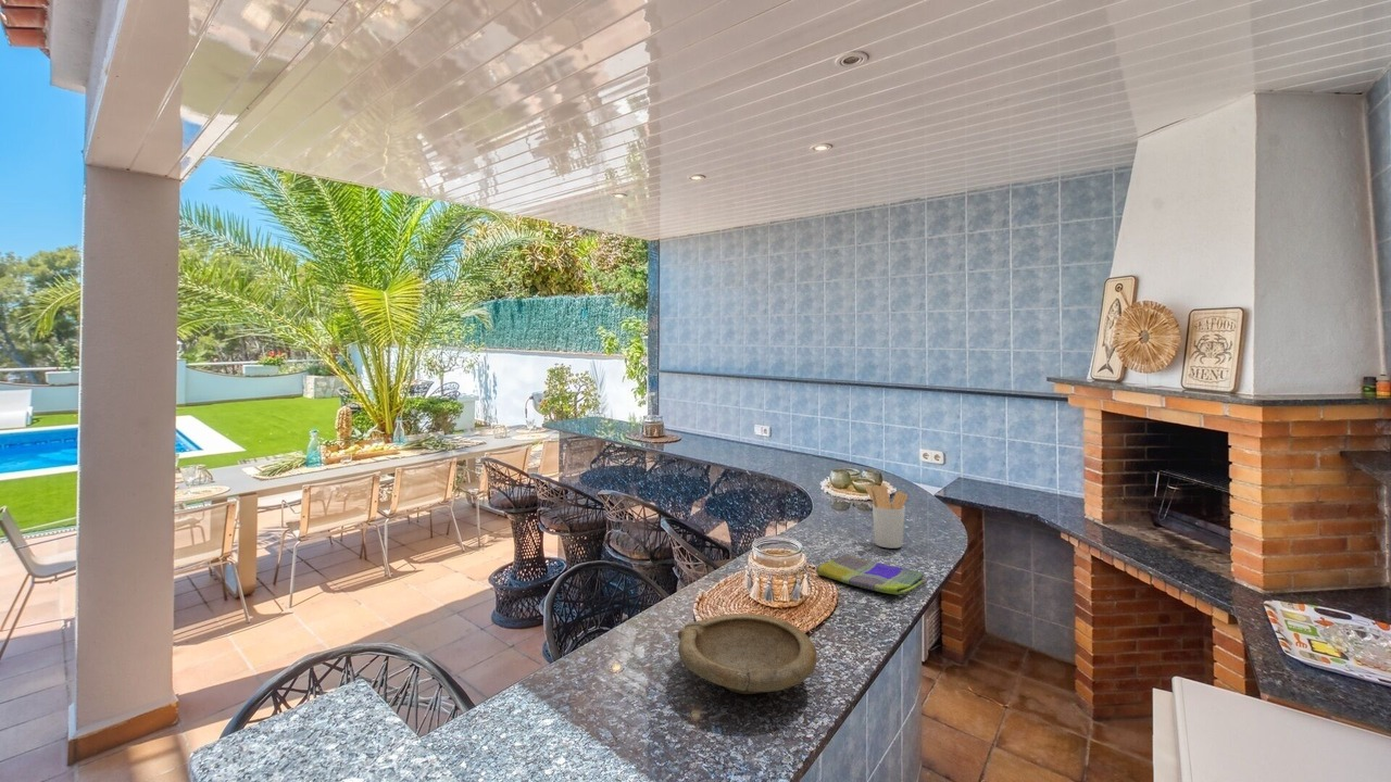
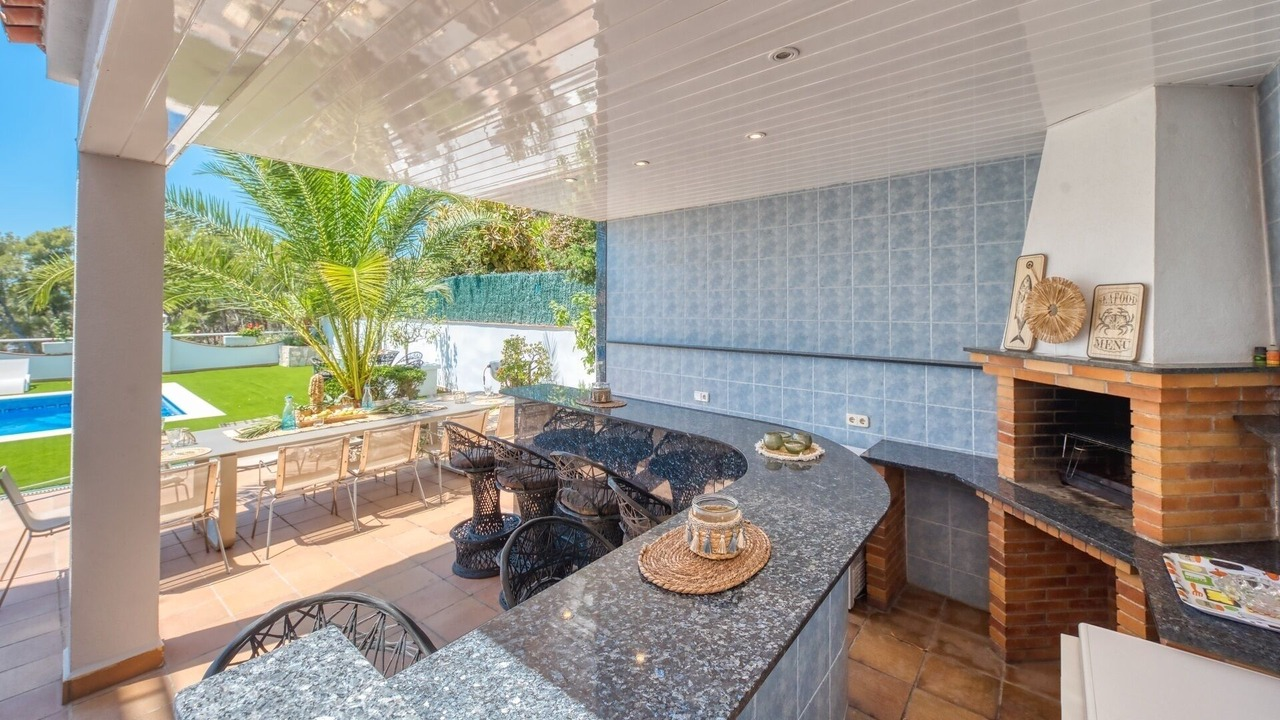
- utensil holder [864,484,908,550]
- dish towel [815,553,928,595]
- bowl [677,613,818,695]
